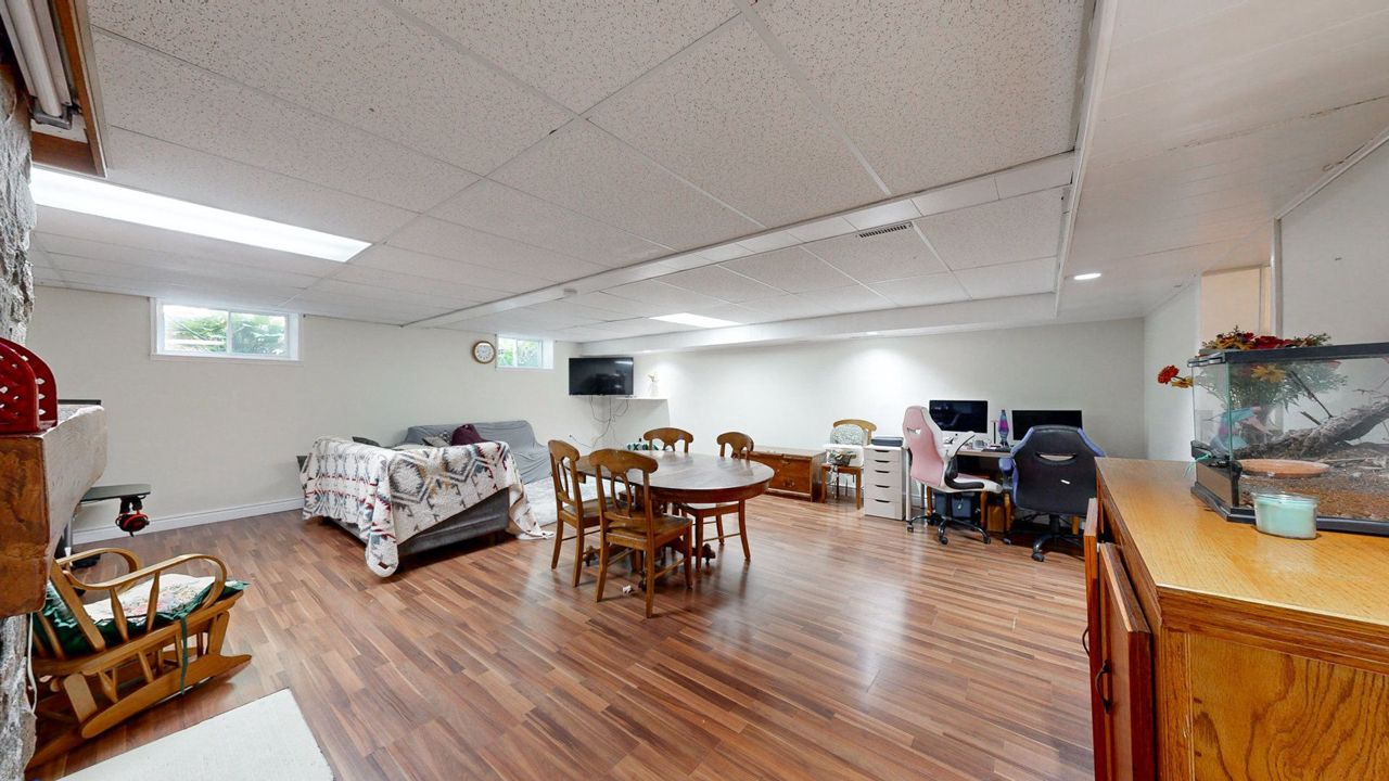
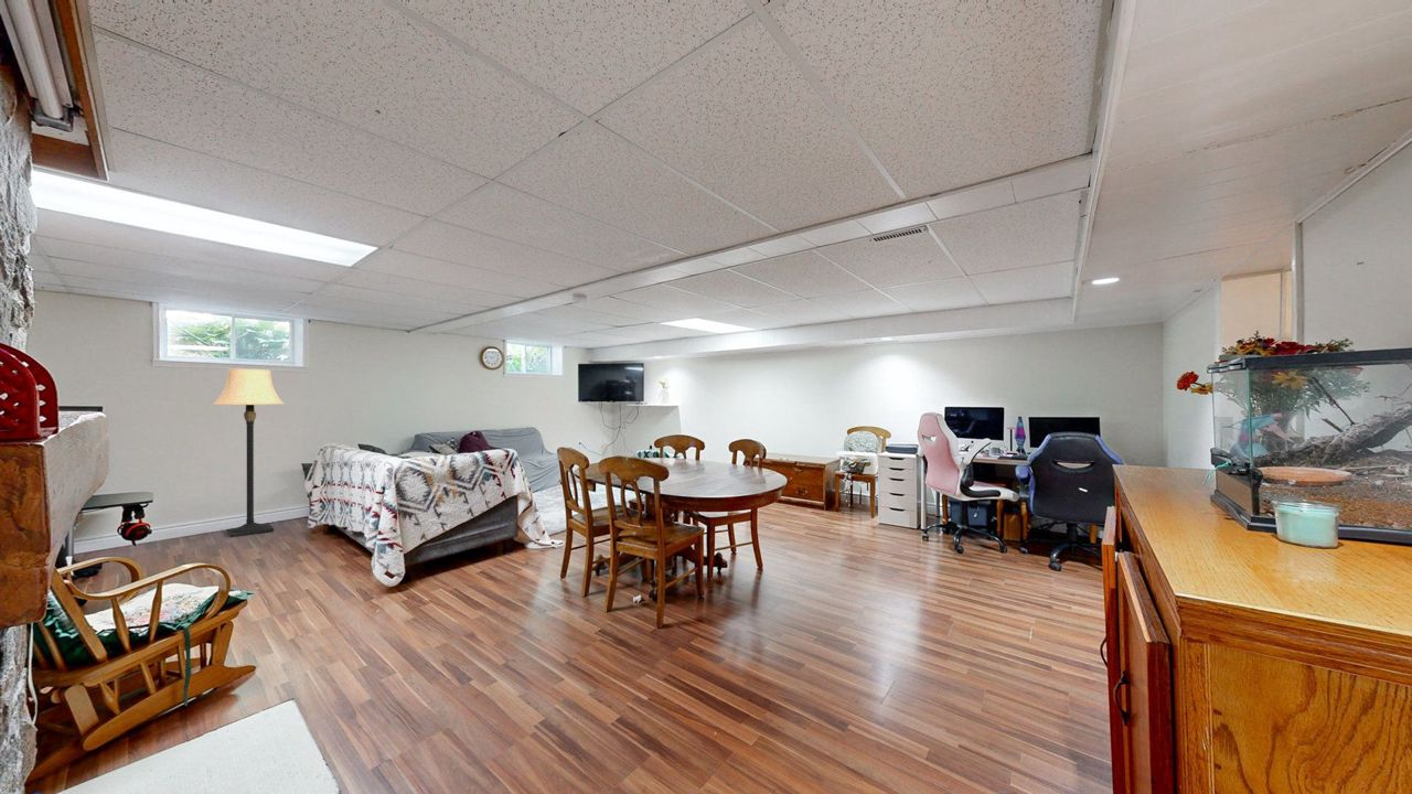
+ lamp [211,368,286,538]
